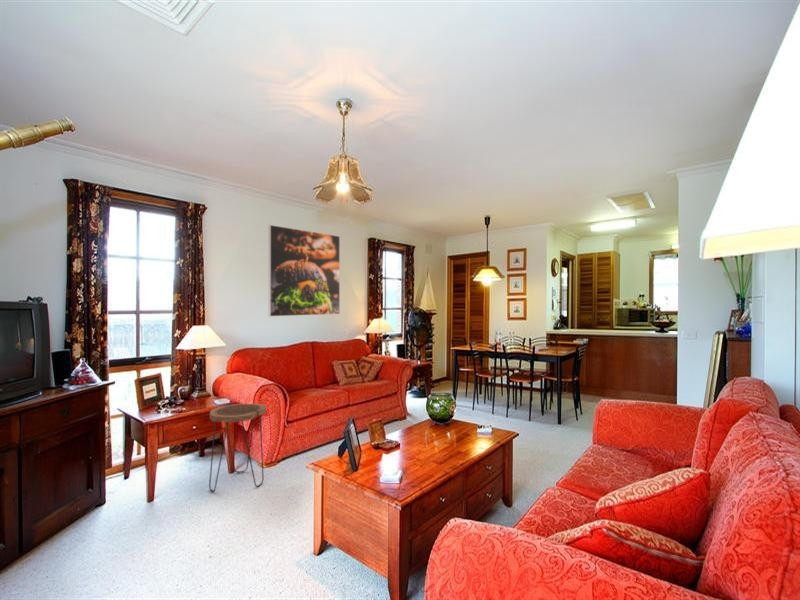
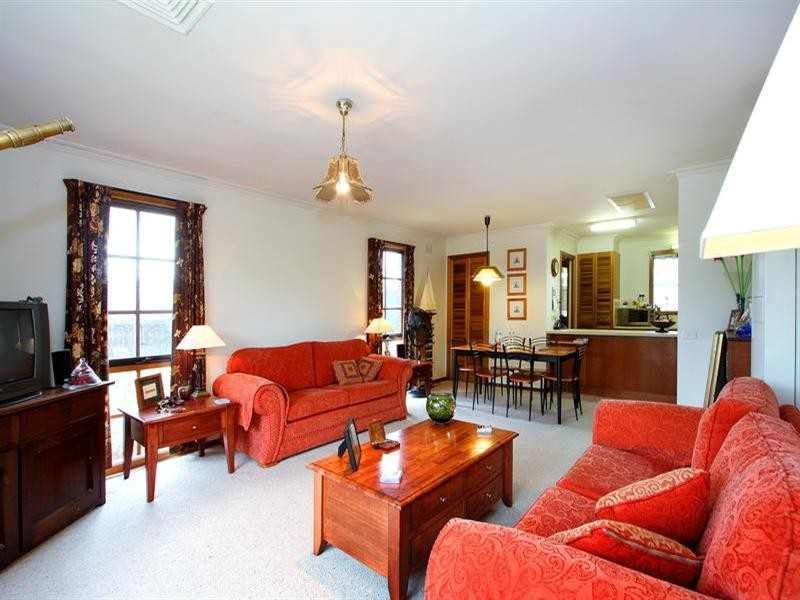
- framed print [268,224,341,317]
- side table [208,403,267,493]
